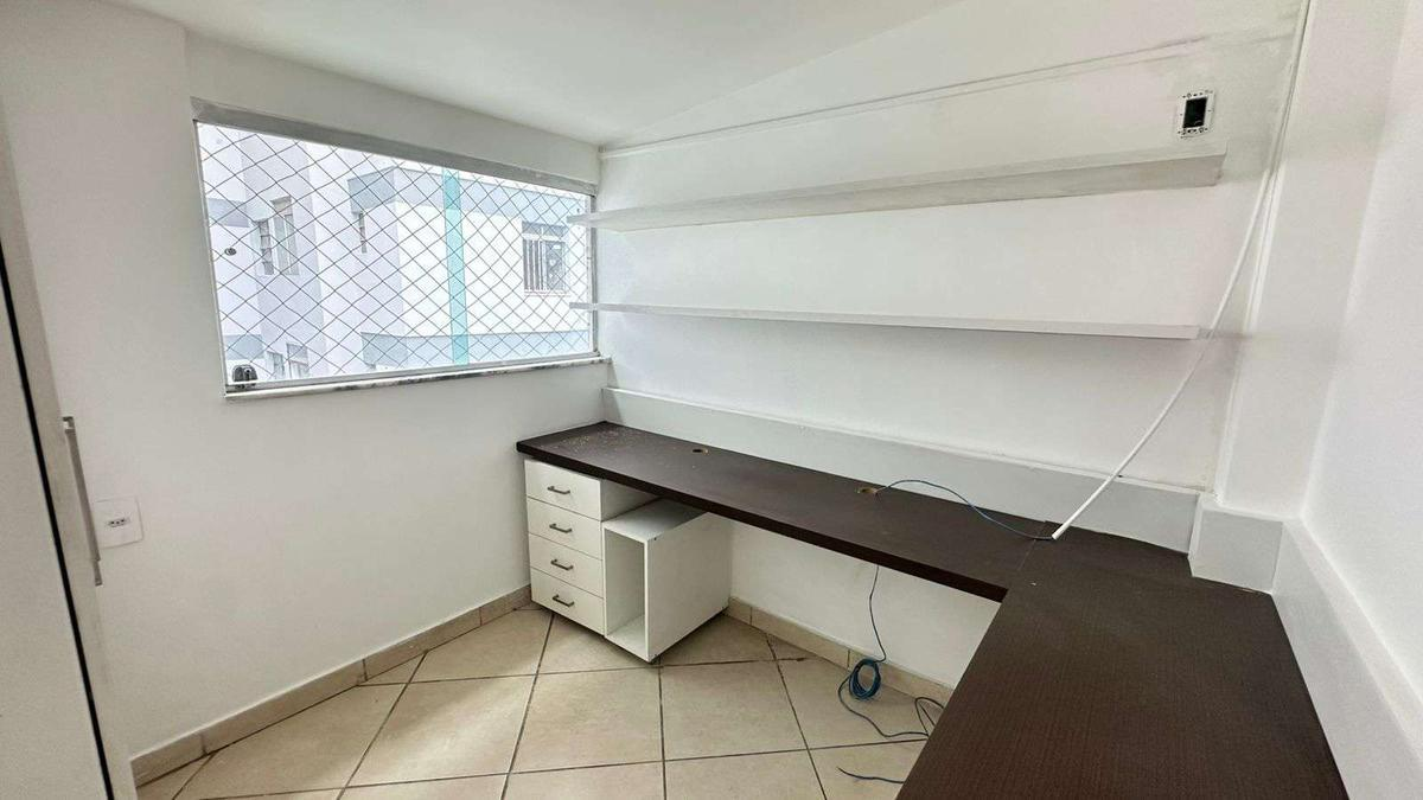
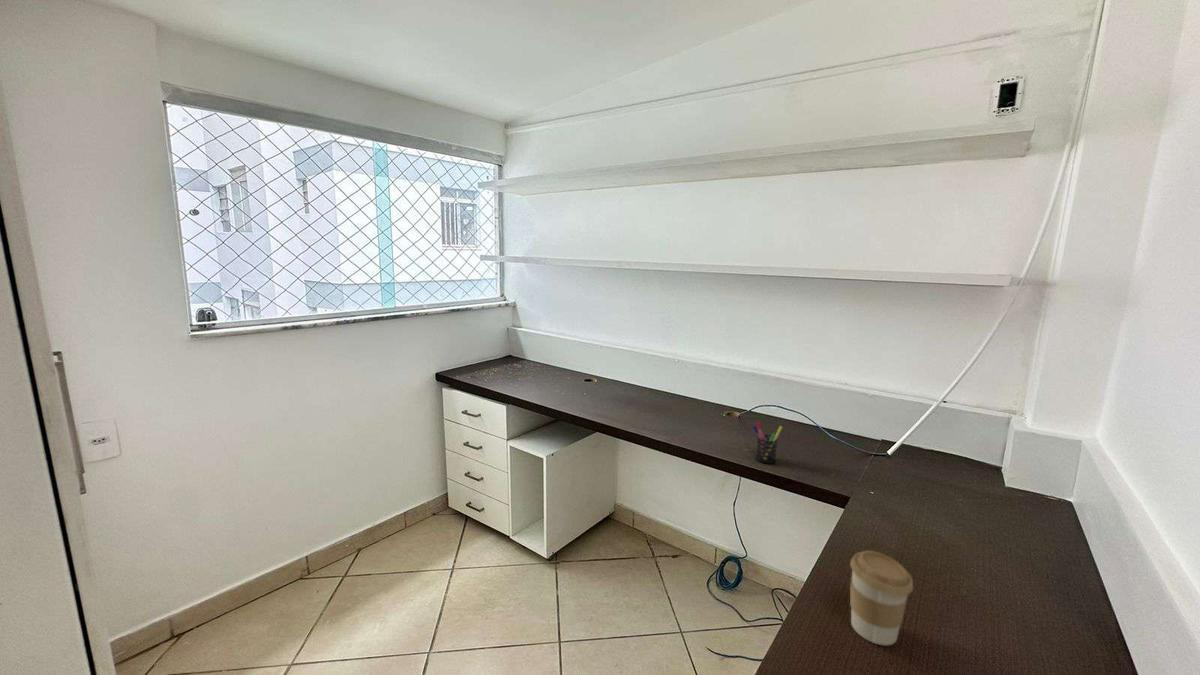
+ coffee cup [849,550,914,646]
+ pen holder [752,421,783,465]
